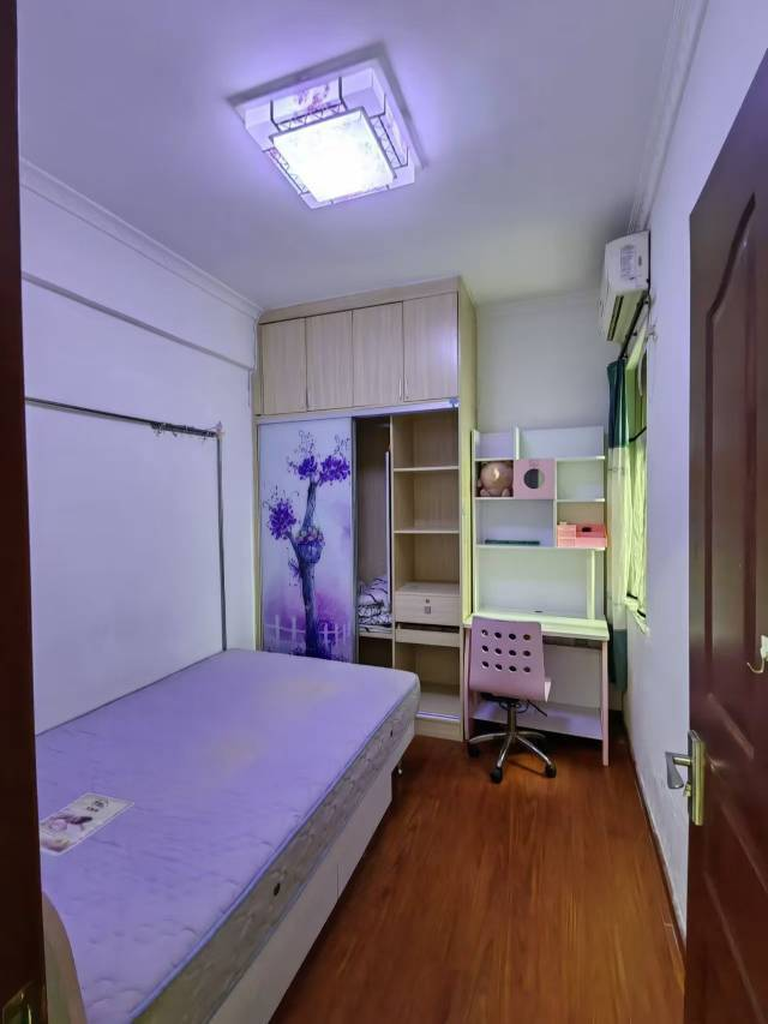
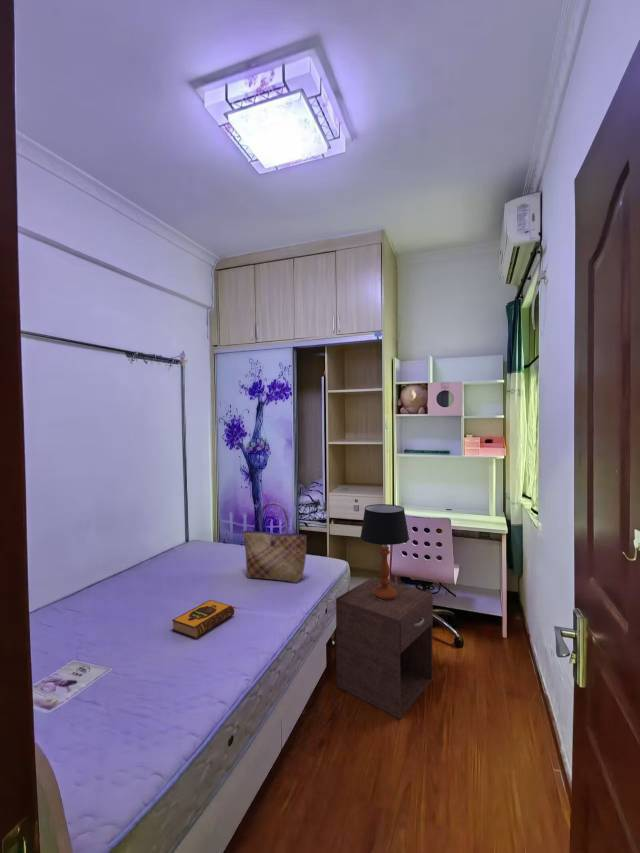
+ nightstand [335,576,434,720]
+ hardback book [171,599,236,639]
+ table lamp [359,503,410,600]
+ tote bag [242,502,308,584]
